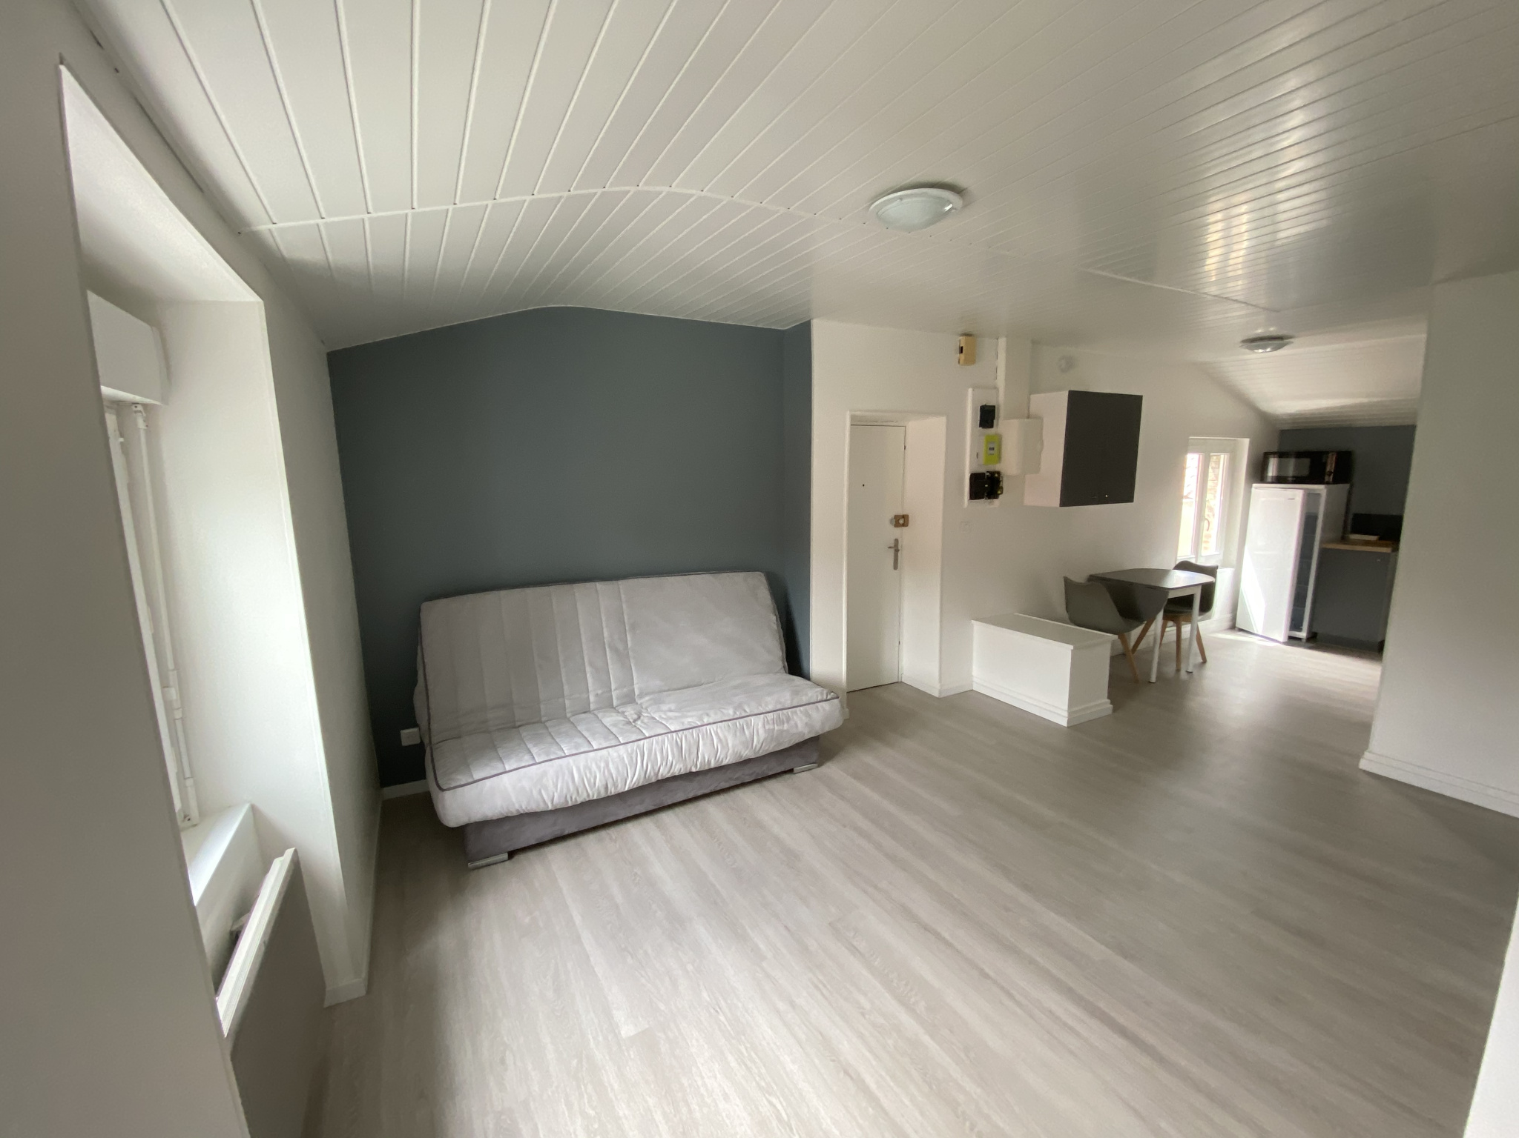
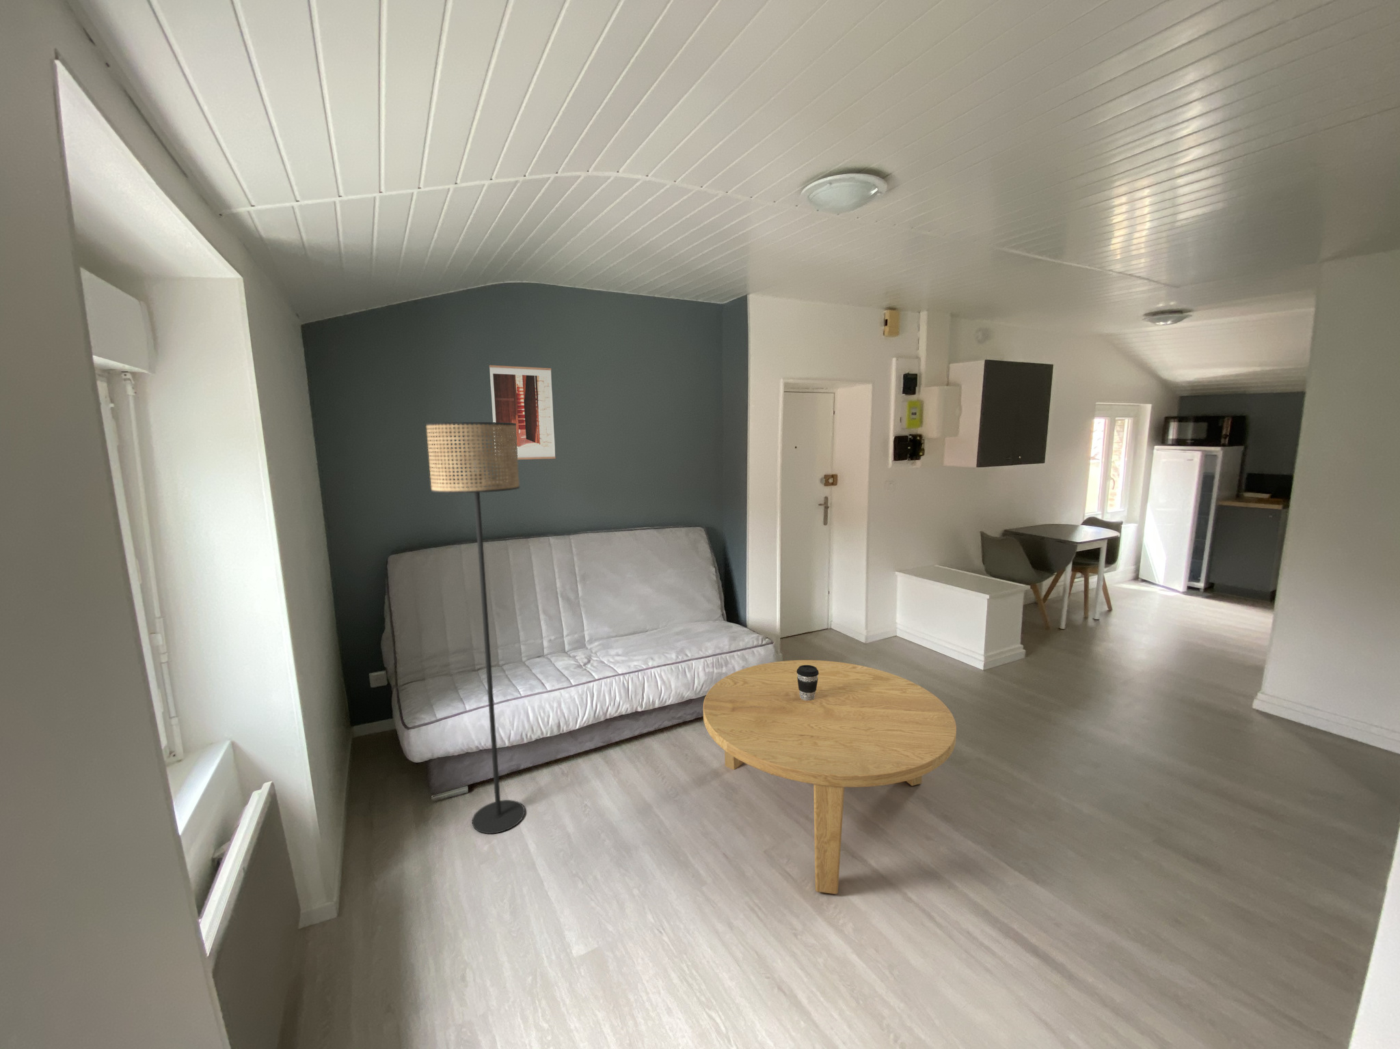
+ floor lamp [426,421,526,834]
+ coffee table [702,660,957,895]
+ wall art [488,365,557,461]
+ coffee cup [796,666,819,701]
